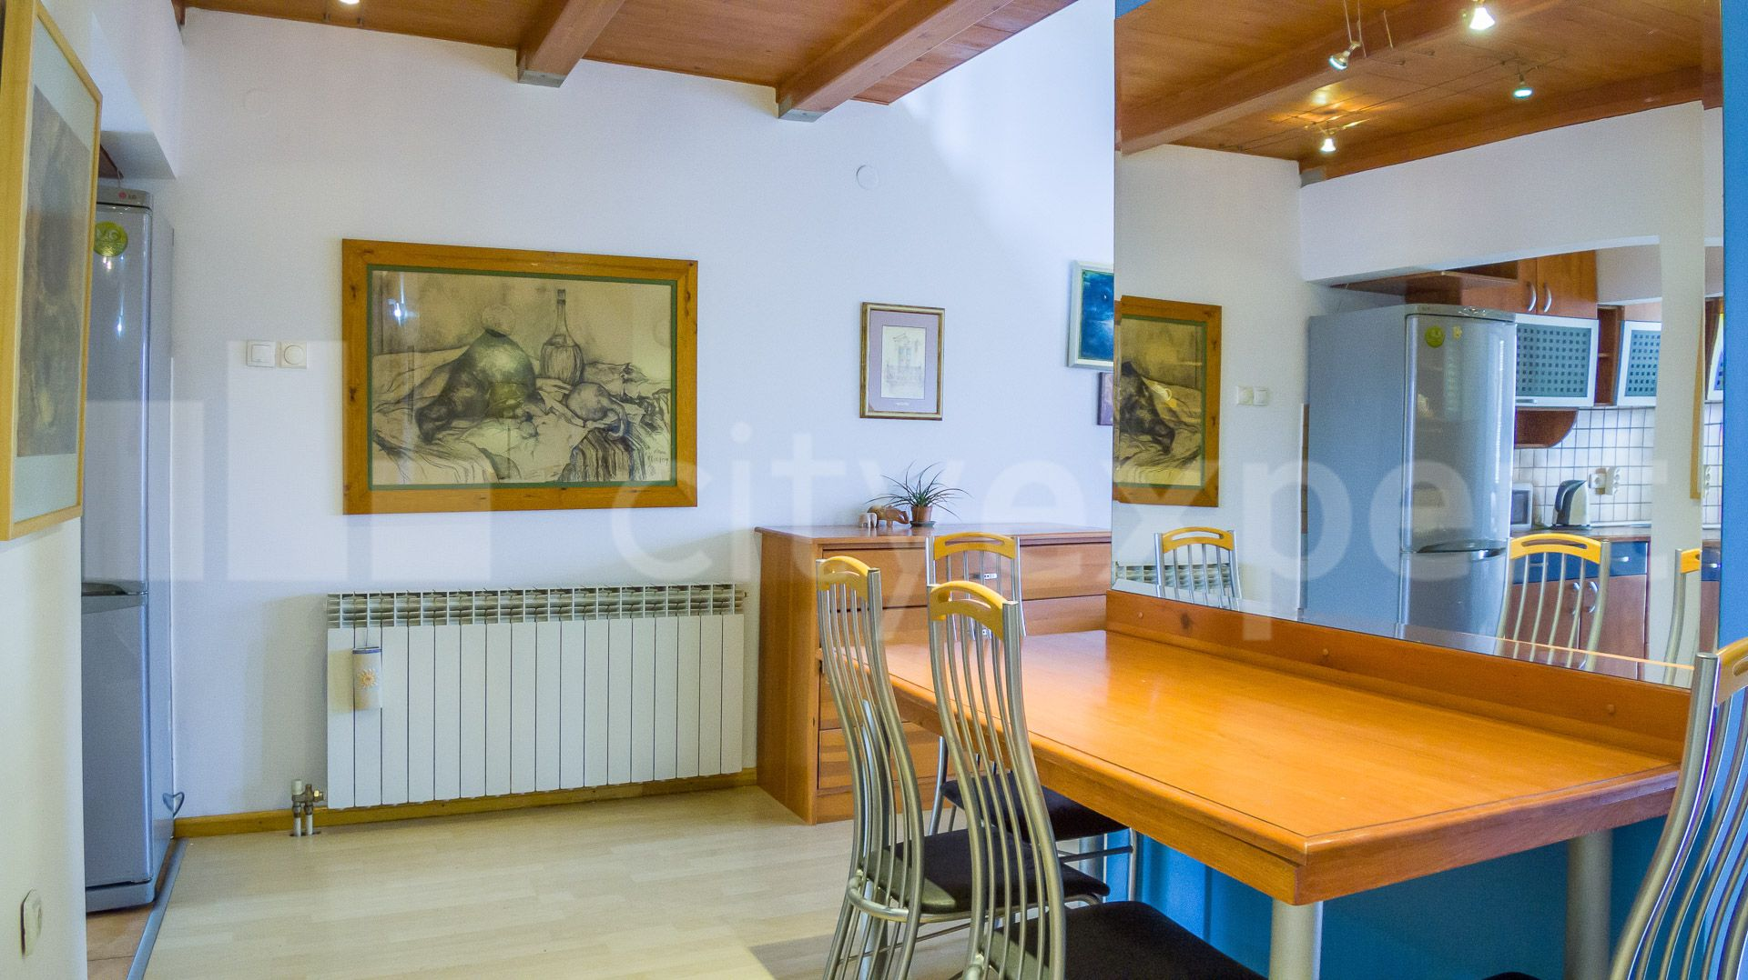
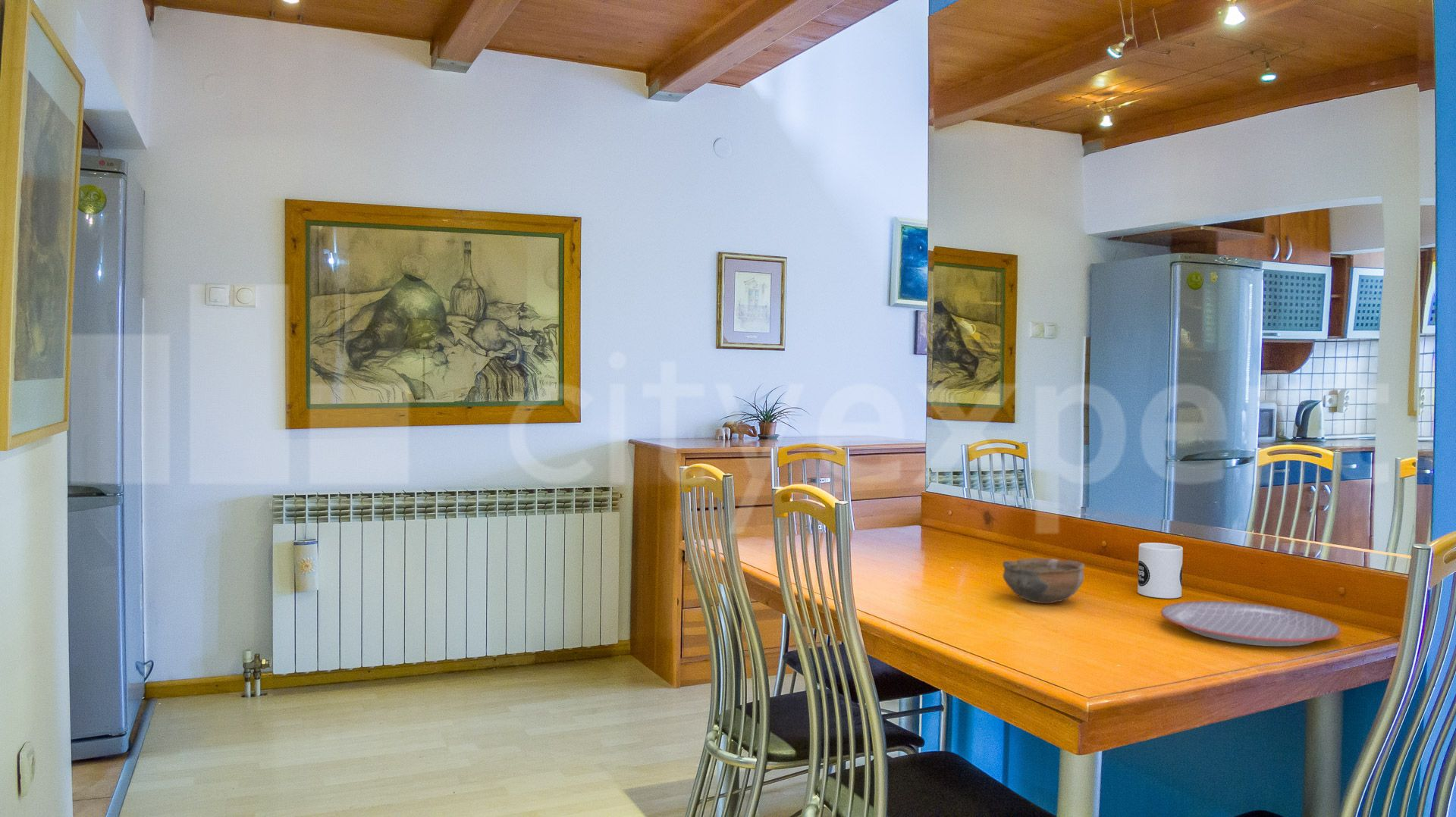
+ plate [1160,600,1341,647]
+ mug [1137,542,1184,599]
+ bowl [1002,557,1085,604]
